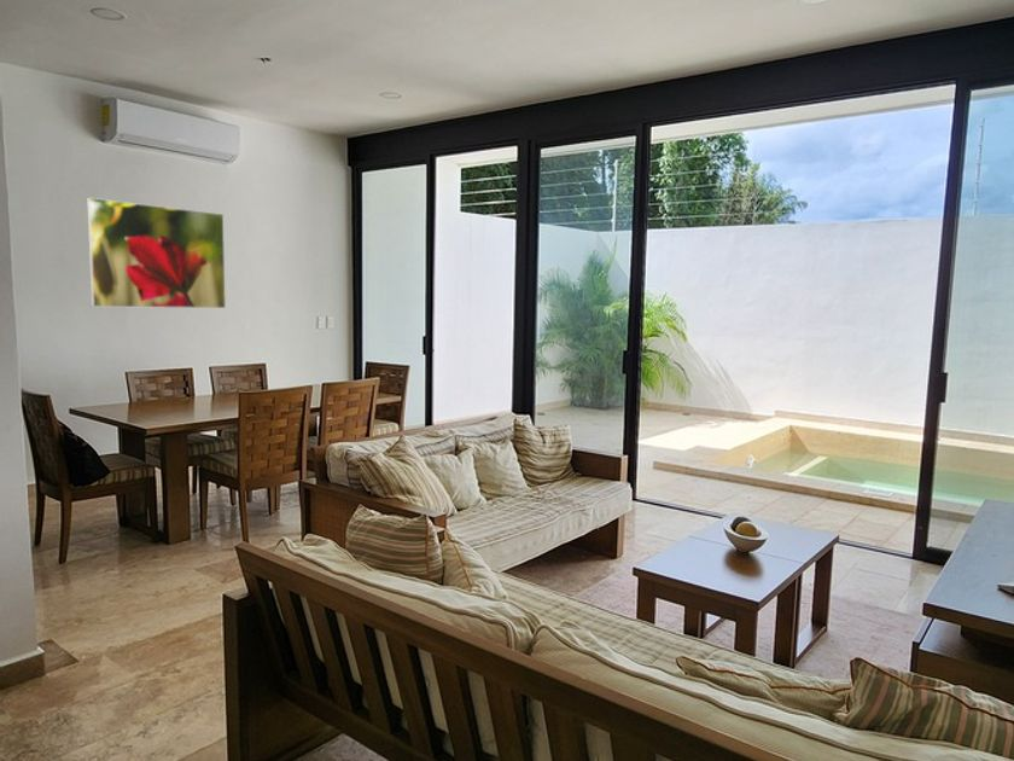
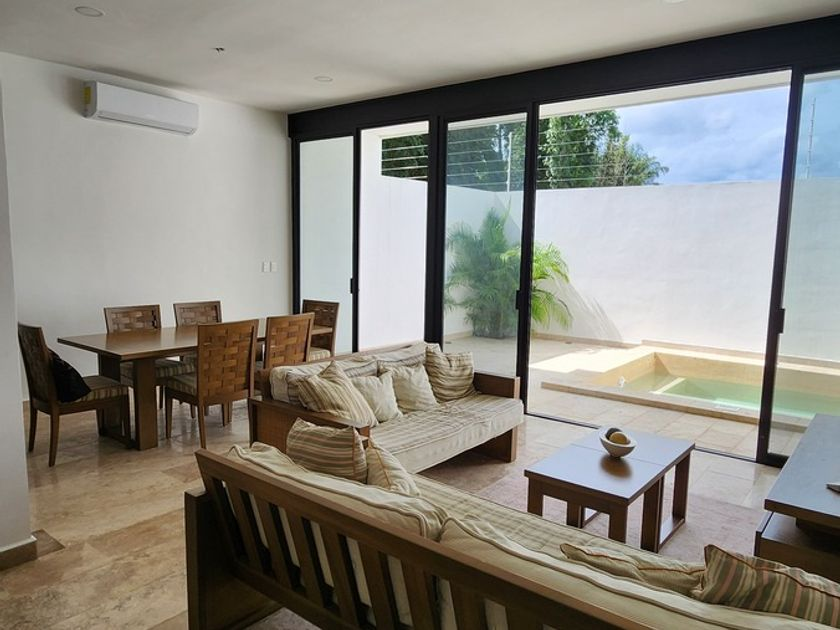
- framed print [86,197,227,309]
